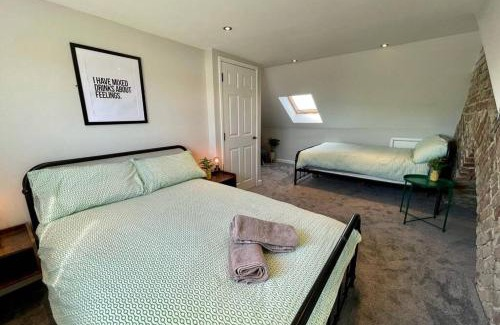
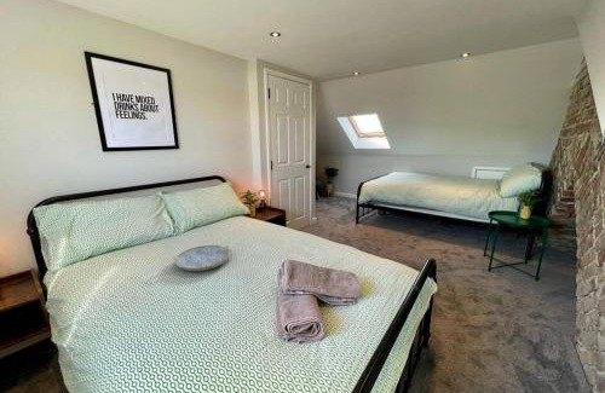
+ serving tray [172,244,232,272]
